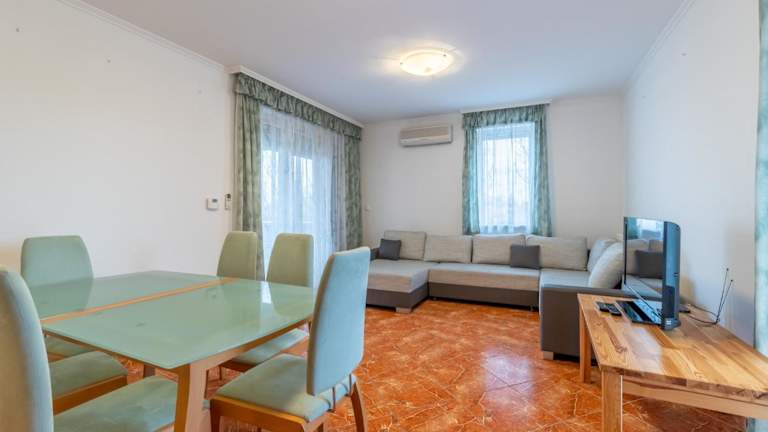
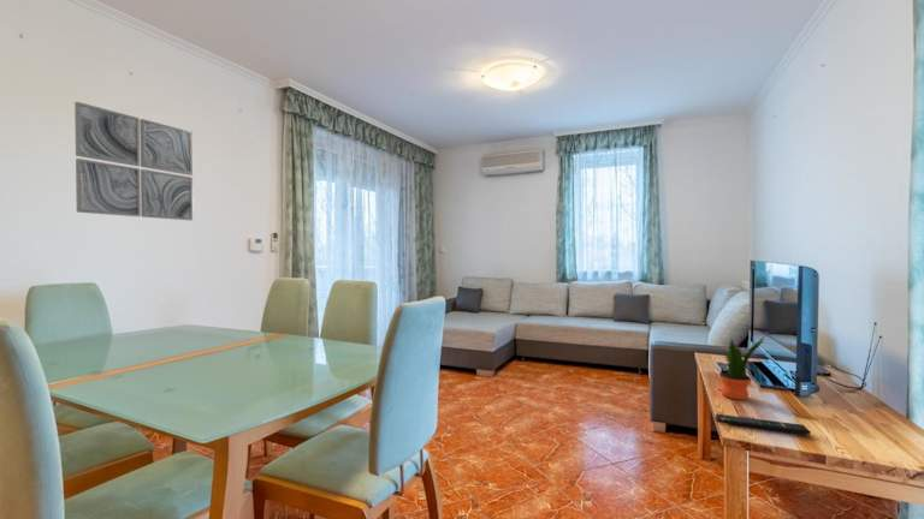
+ wall art [73,101,194,221]
+ remote control [715,413,811,435]
+ potted plant [718,334,766,401]
